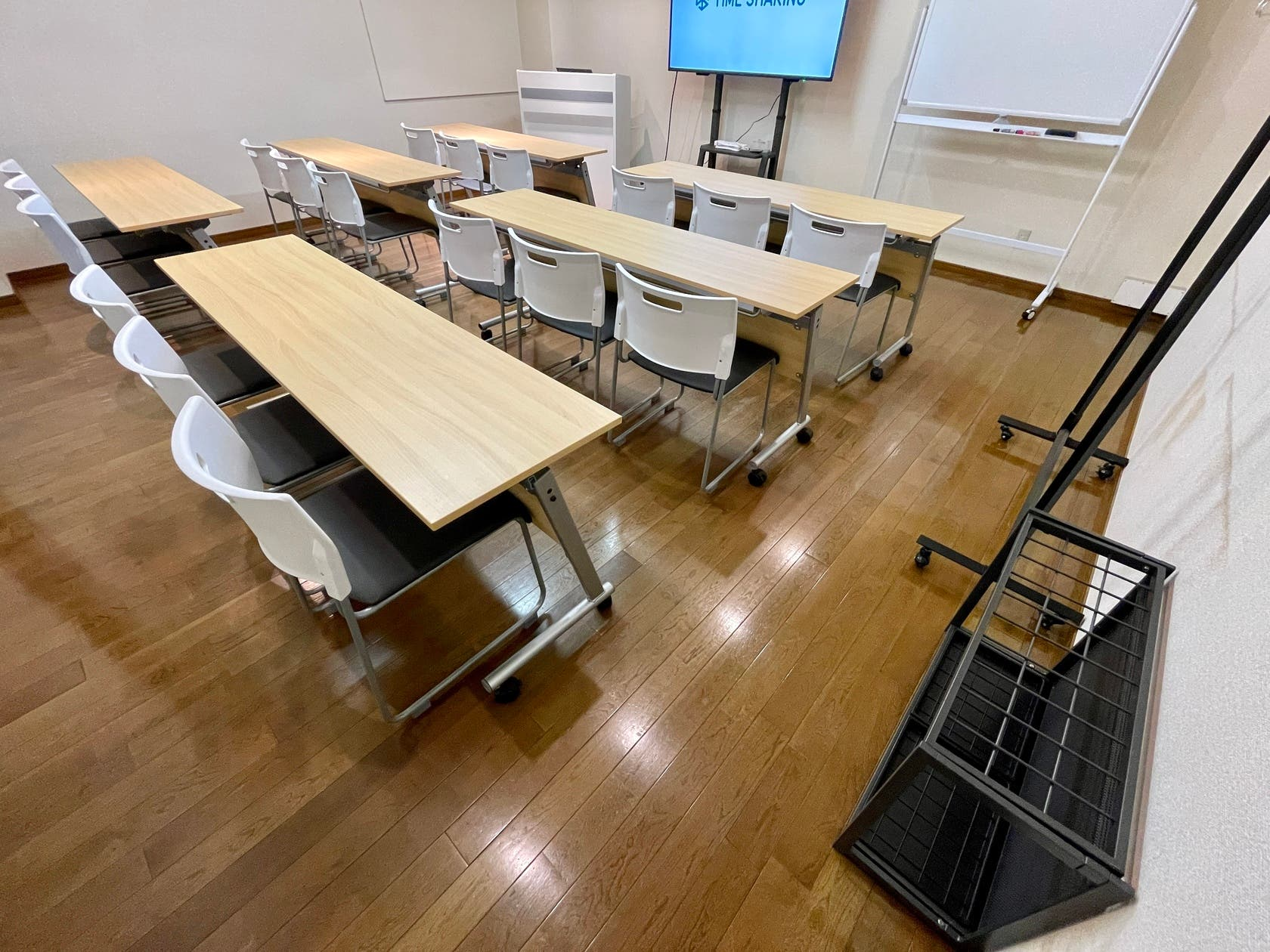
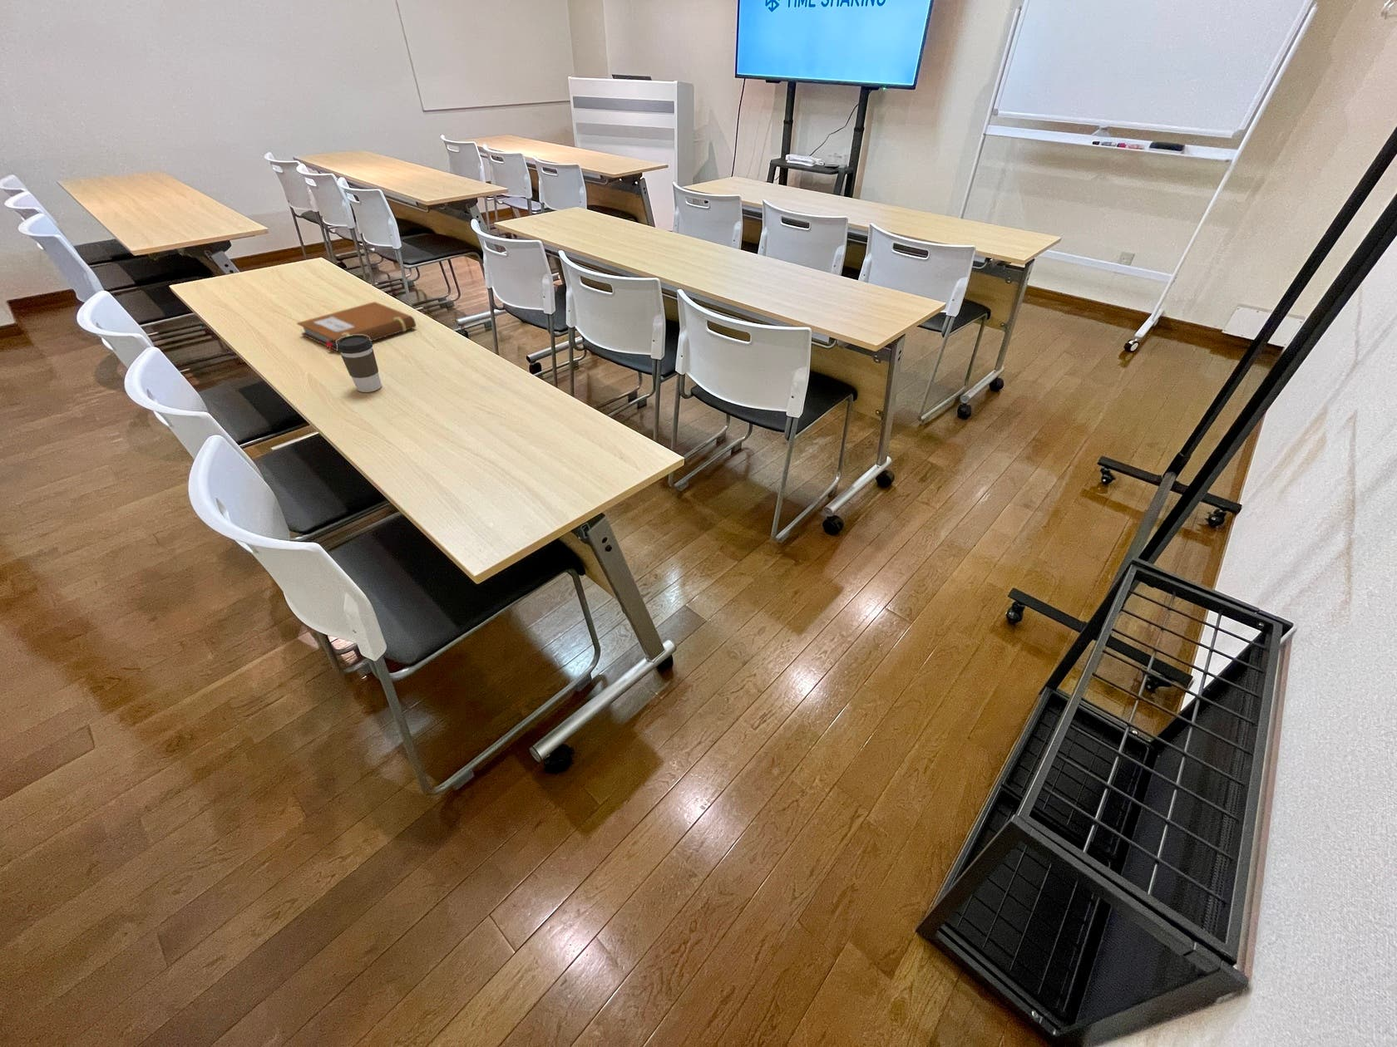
+ coffee cup [337,334,383,393]
+ notebook [296,301,417,352]
